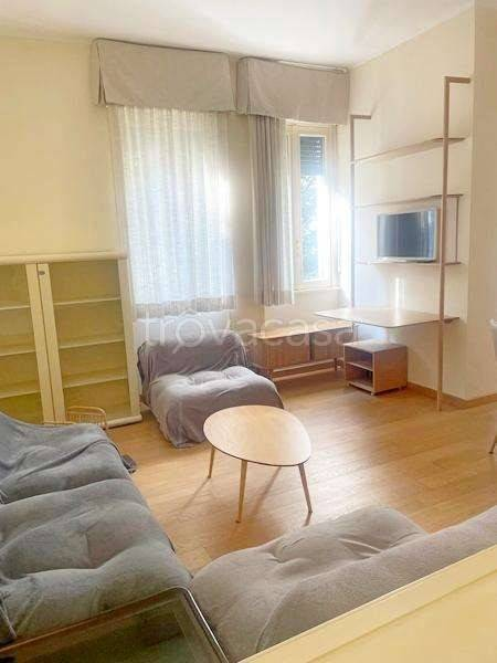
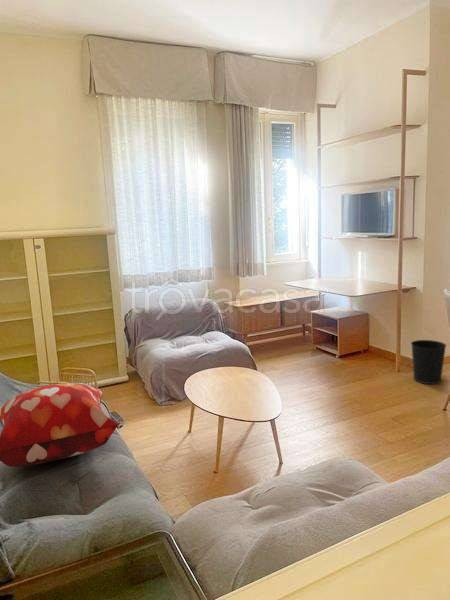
+ decorative pillow [0,382,121,468]
+ wastebasket [410,339,447,385]
